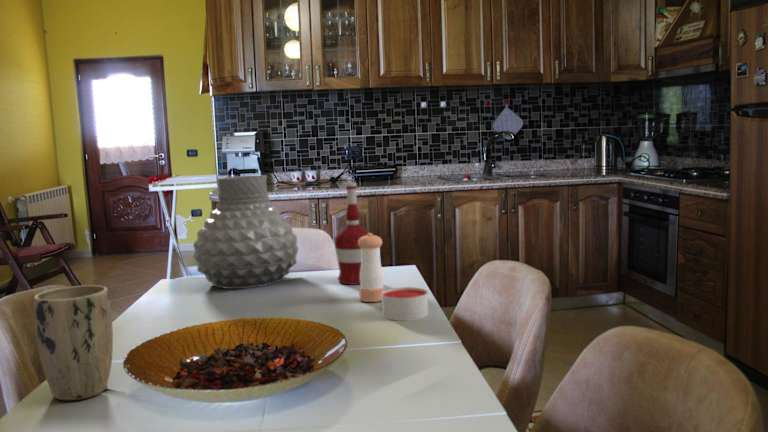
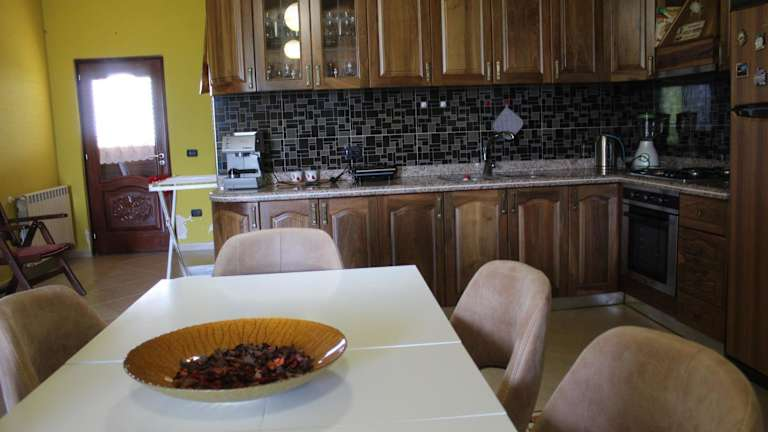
- candle [381,286,429,322]
- plant pot [33,284,114,401]
- alcohol [333,182,371,286]
- pepper shaker [358,232,386,303]
- vase [192,175,300,290]
